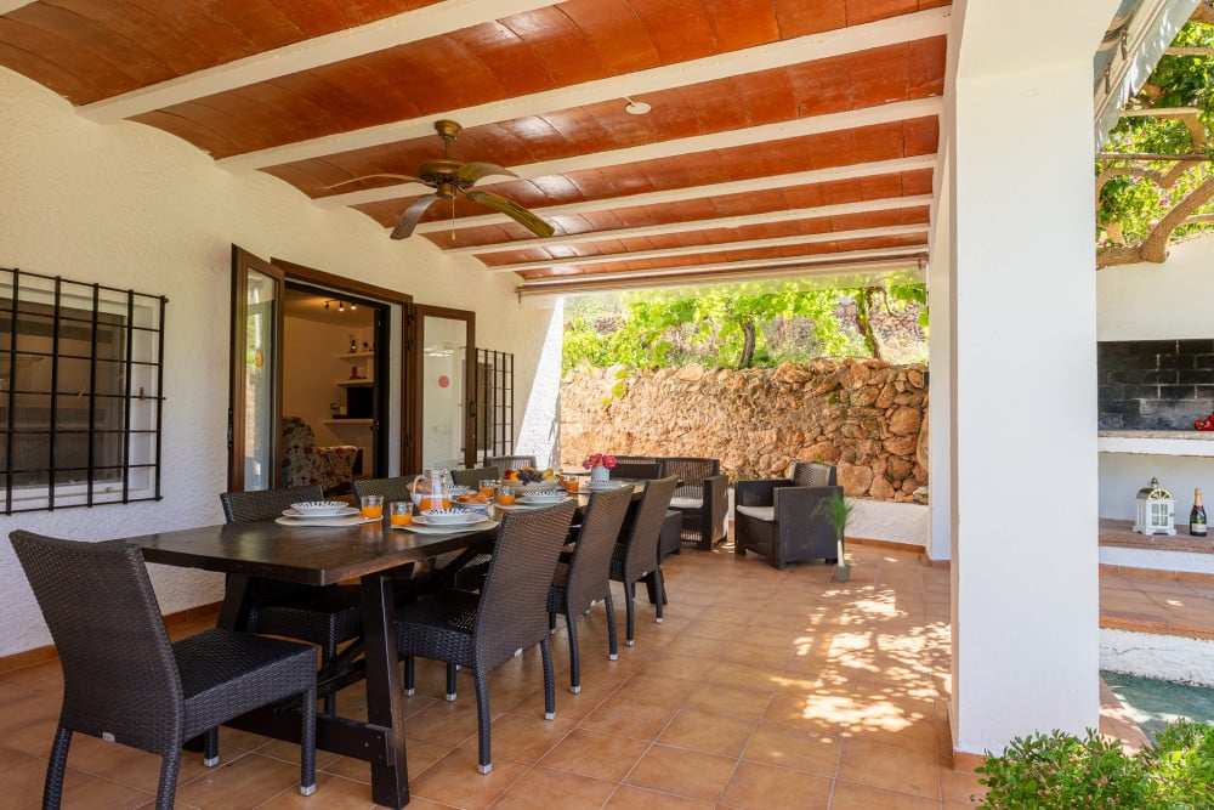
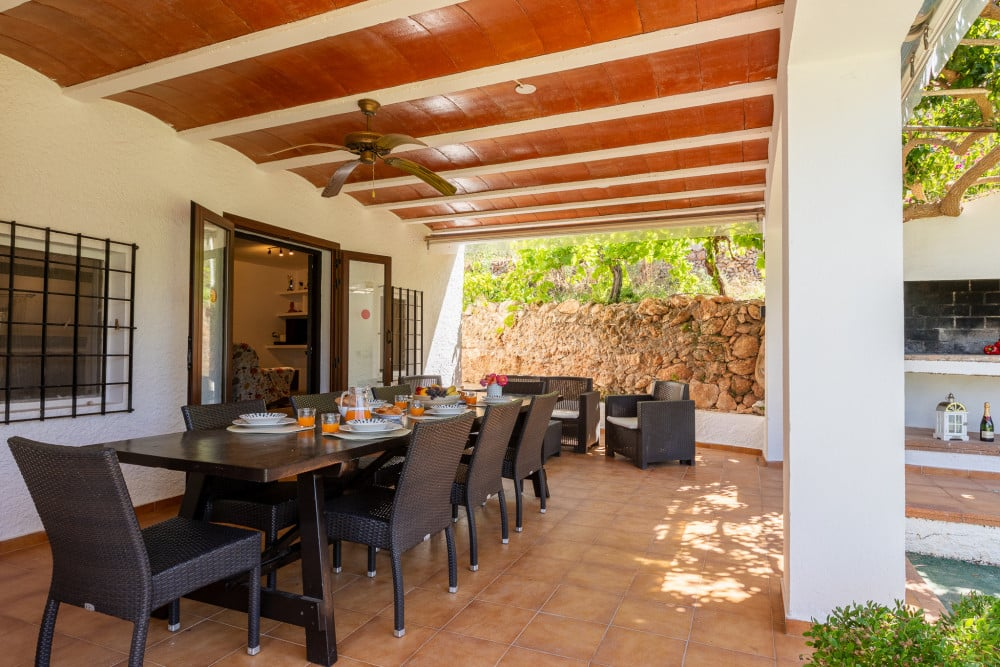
- potted plant [809,488,873,583]
